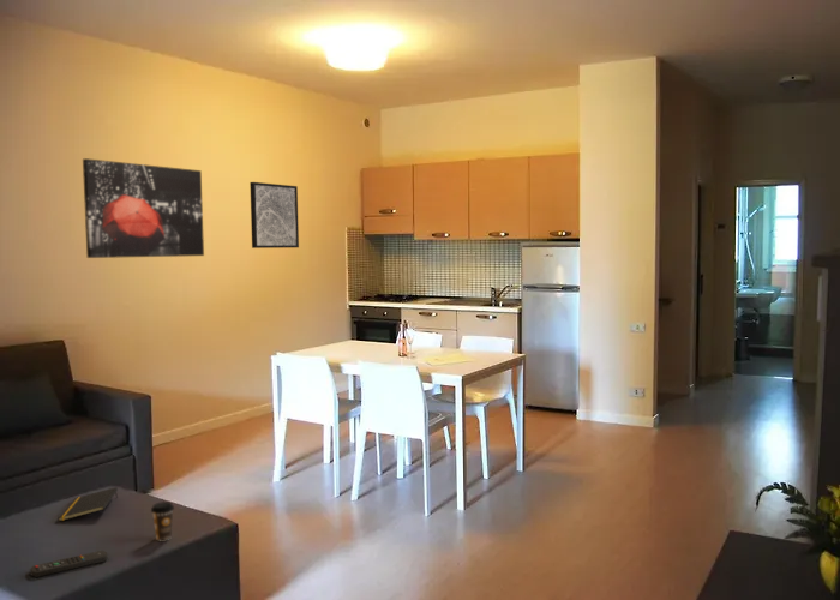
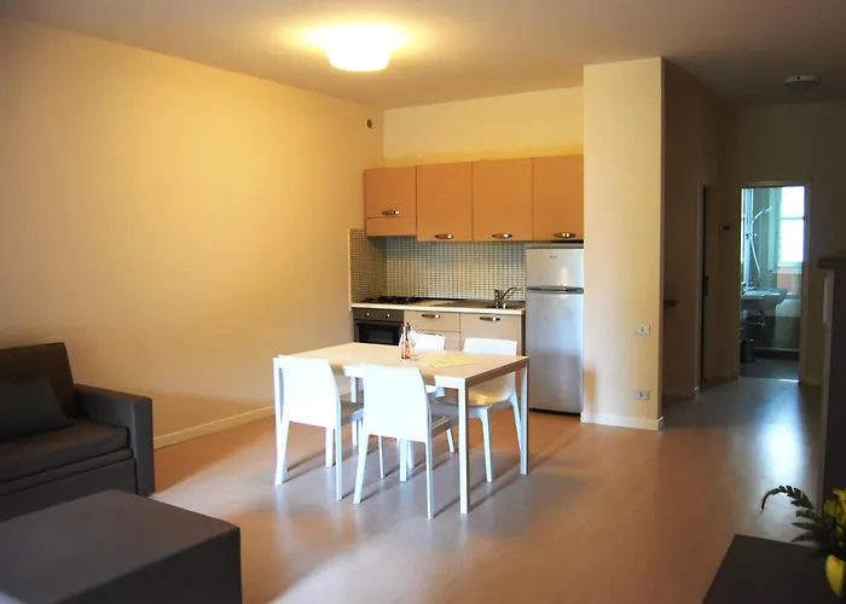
- notepad [58,486,119,522]
- coffee cup [150,500,175,541]
- wall art [82,157,205,259]
- wall art [248,181,300,250]
- remote control [29,550,109,578]
